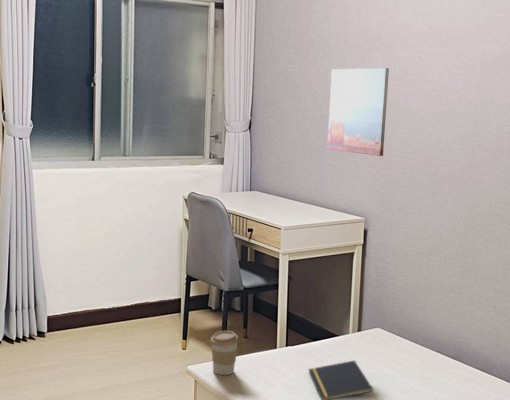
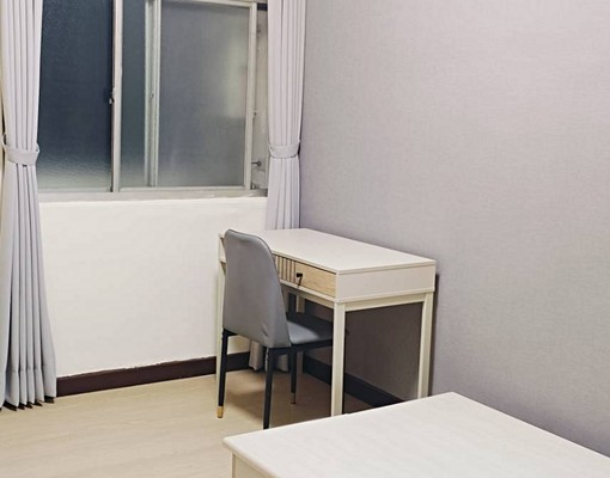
- wall art [326,67,390,157]
- coffee cup [210,330,240,376]
- notepad [307,359,374,400]
